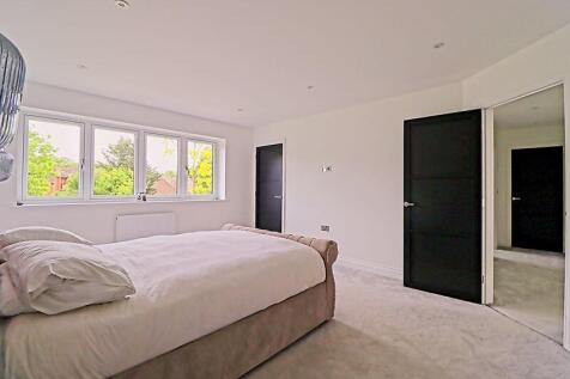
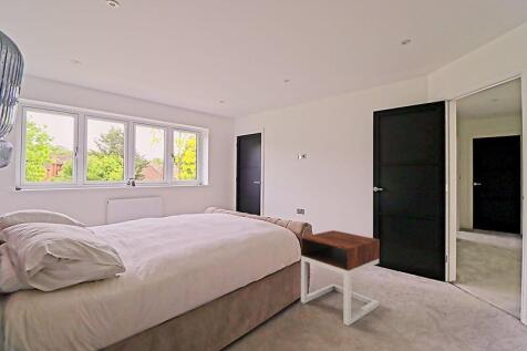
+ nightstand [300,229,381,327]
